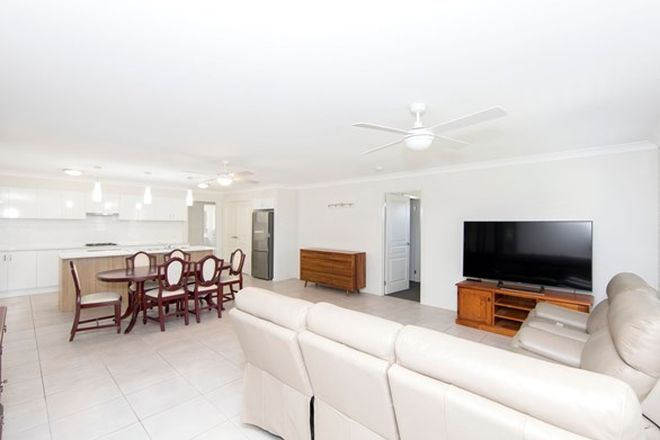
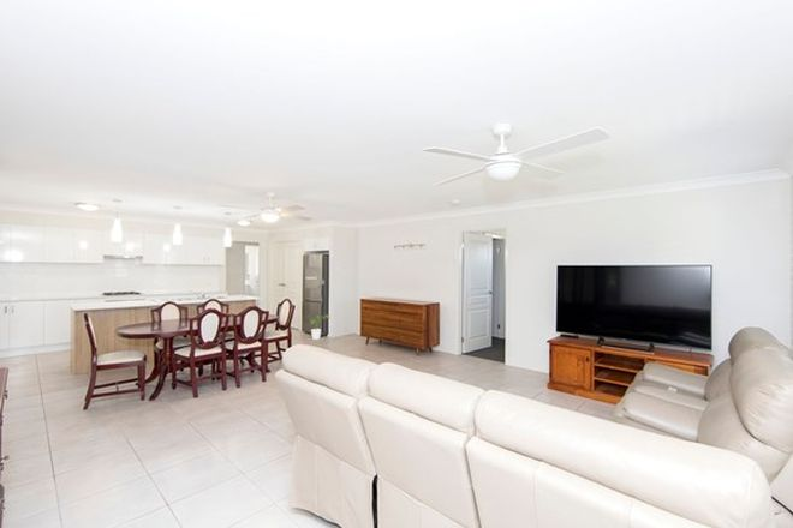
+ house plant [306,313,330,341]
